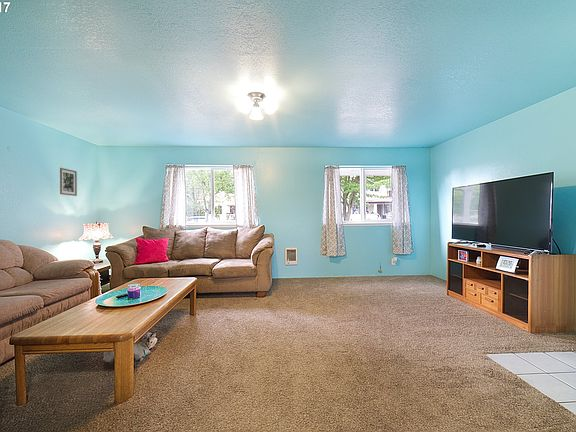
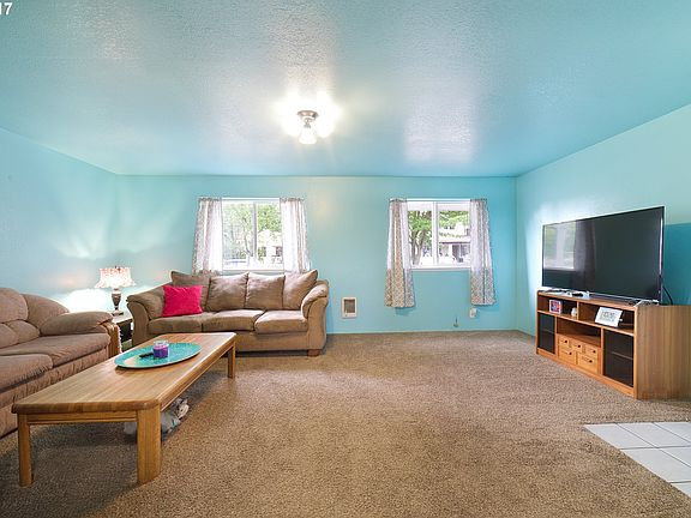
- wall art [59,167,78,197]
